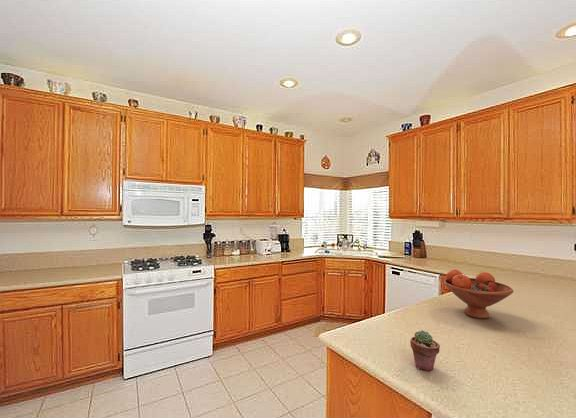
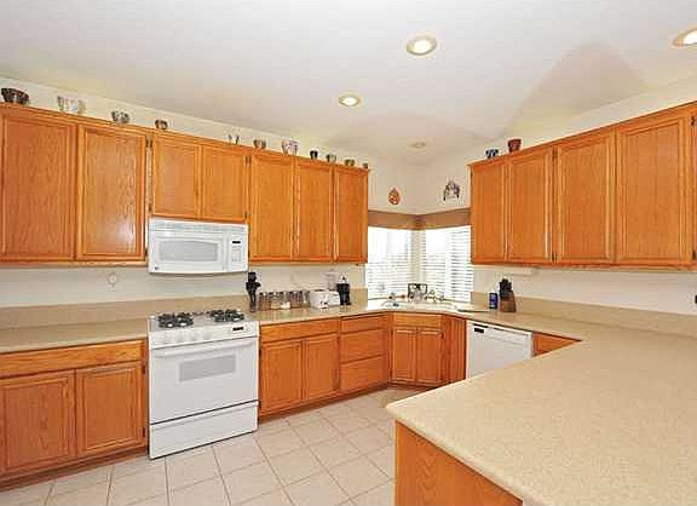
- fruit bowl [442,268,514,320]
- potted succulent [409,329,441,372]
